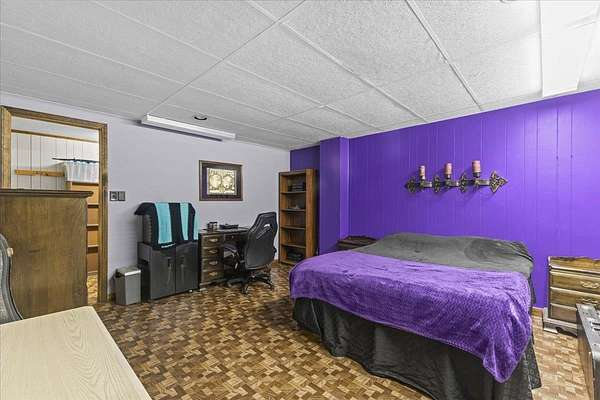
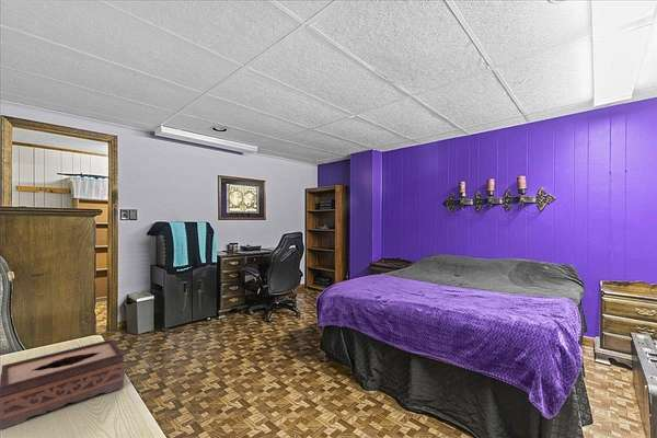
+ tissue box [0,338,126,430]
